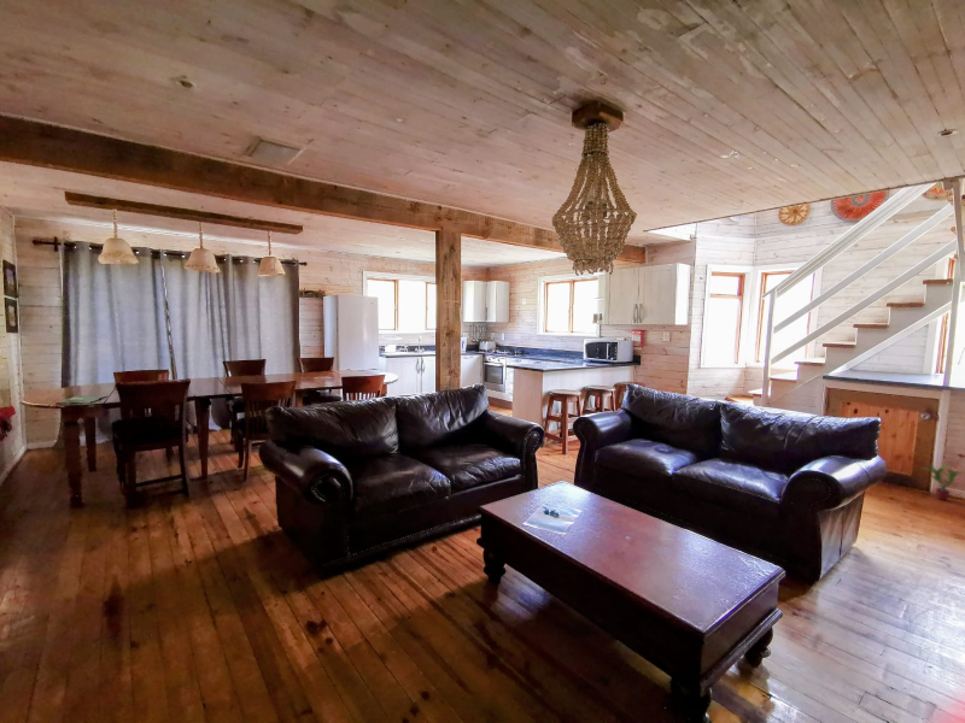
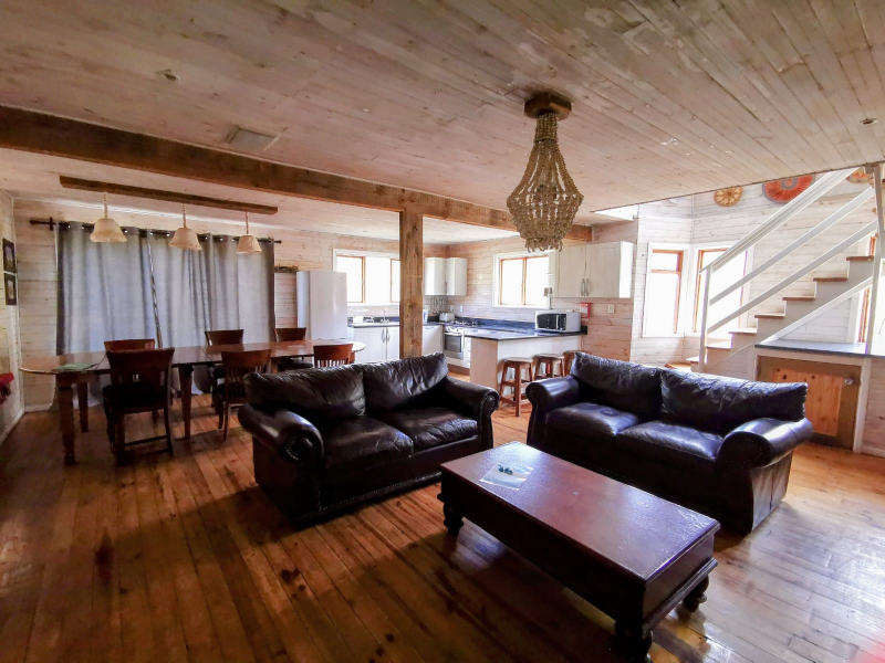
- potted plant [919,462,965,501]
